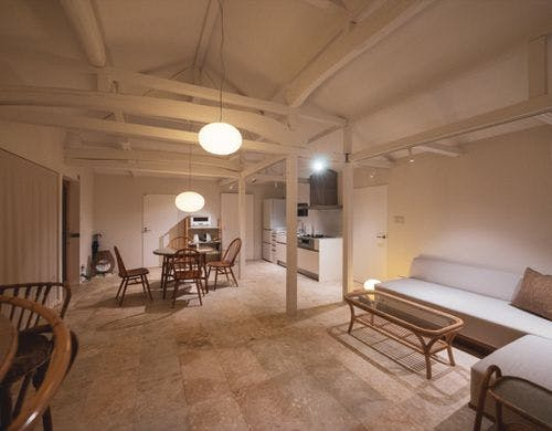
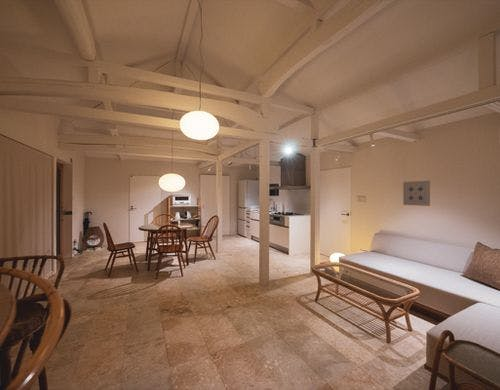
+ wall art [402,180,431,207]
